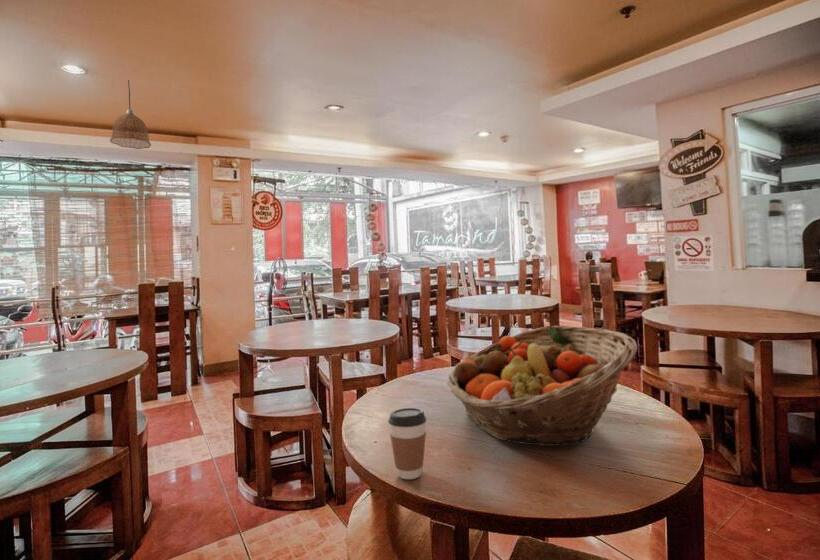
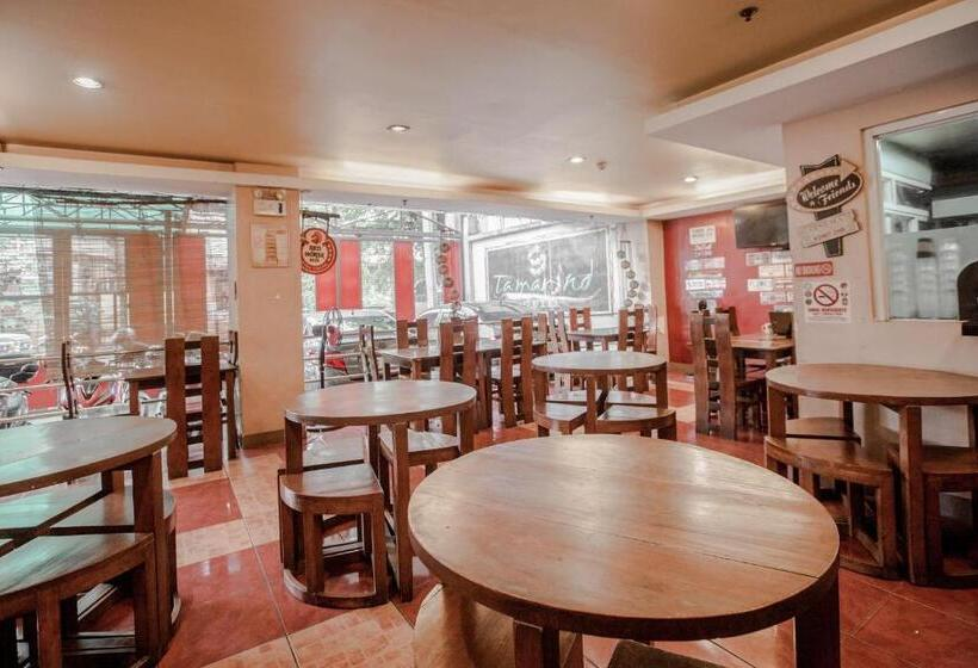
- pendant lamp [109,79,152,150]
- fruit basket [446,325,638,447]
- coffee cup [387,407,427,480]
